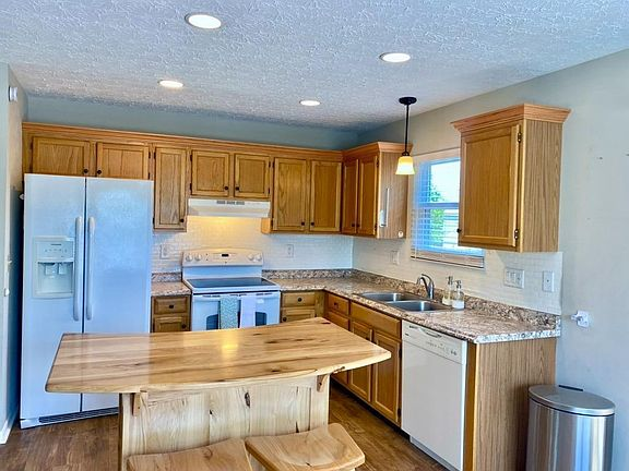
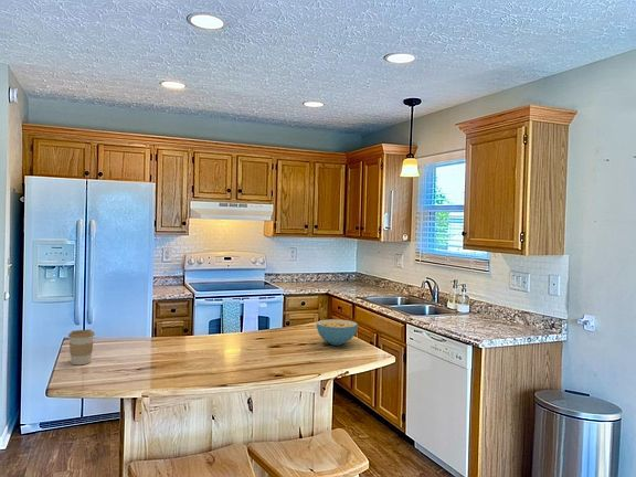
+ coffee cup [67,329,96,365]
+ cereal bowl [315,318,359,346]
